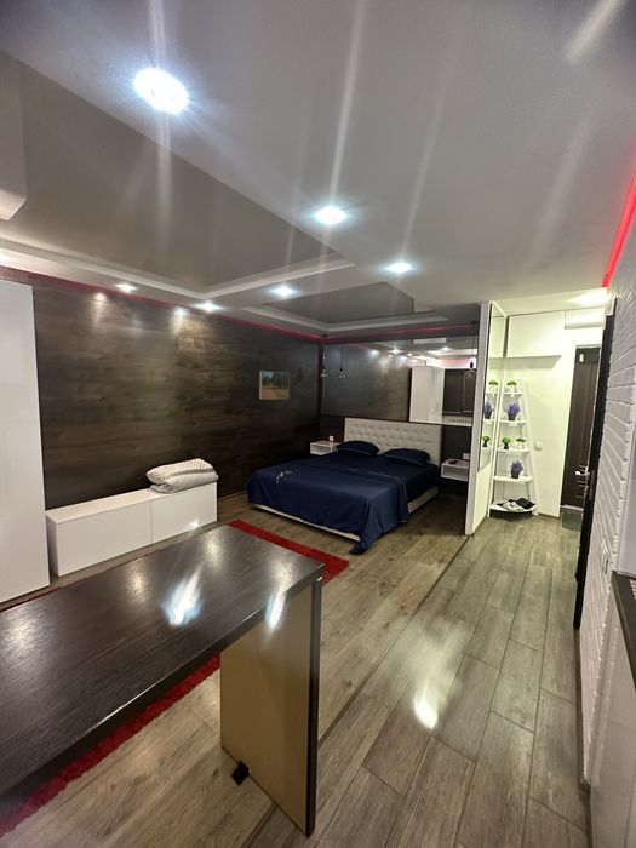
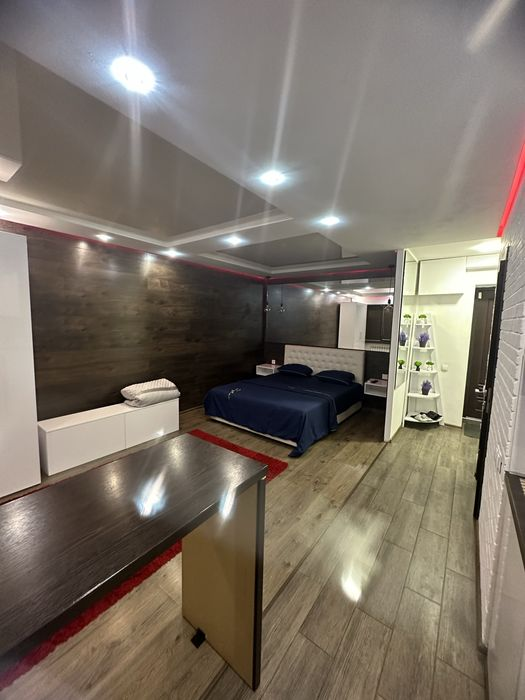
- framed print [258,369,291,400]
